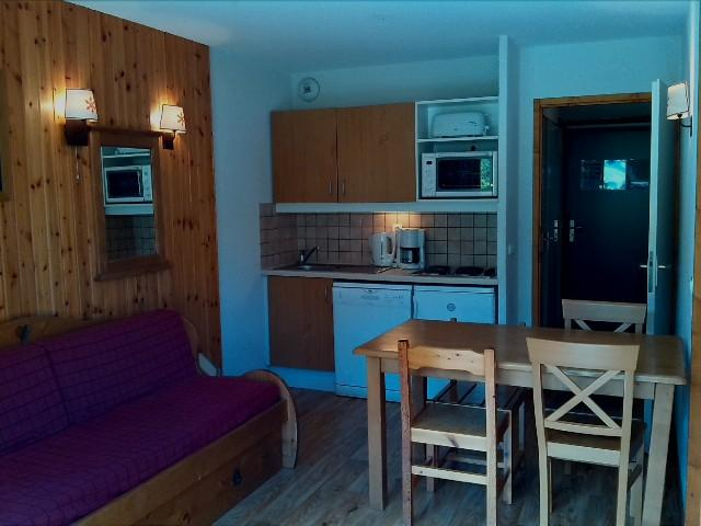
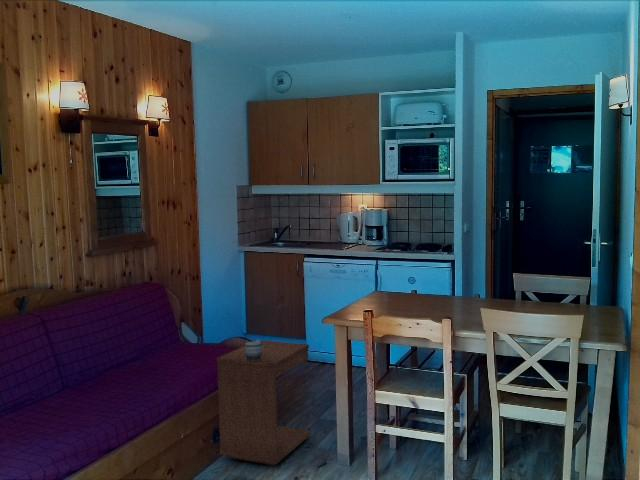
+ side table [216,340,312,467]
+ mug [244,339,263,362]
